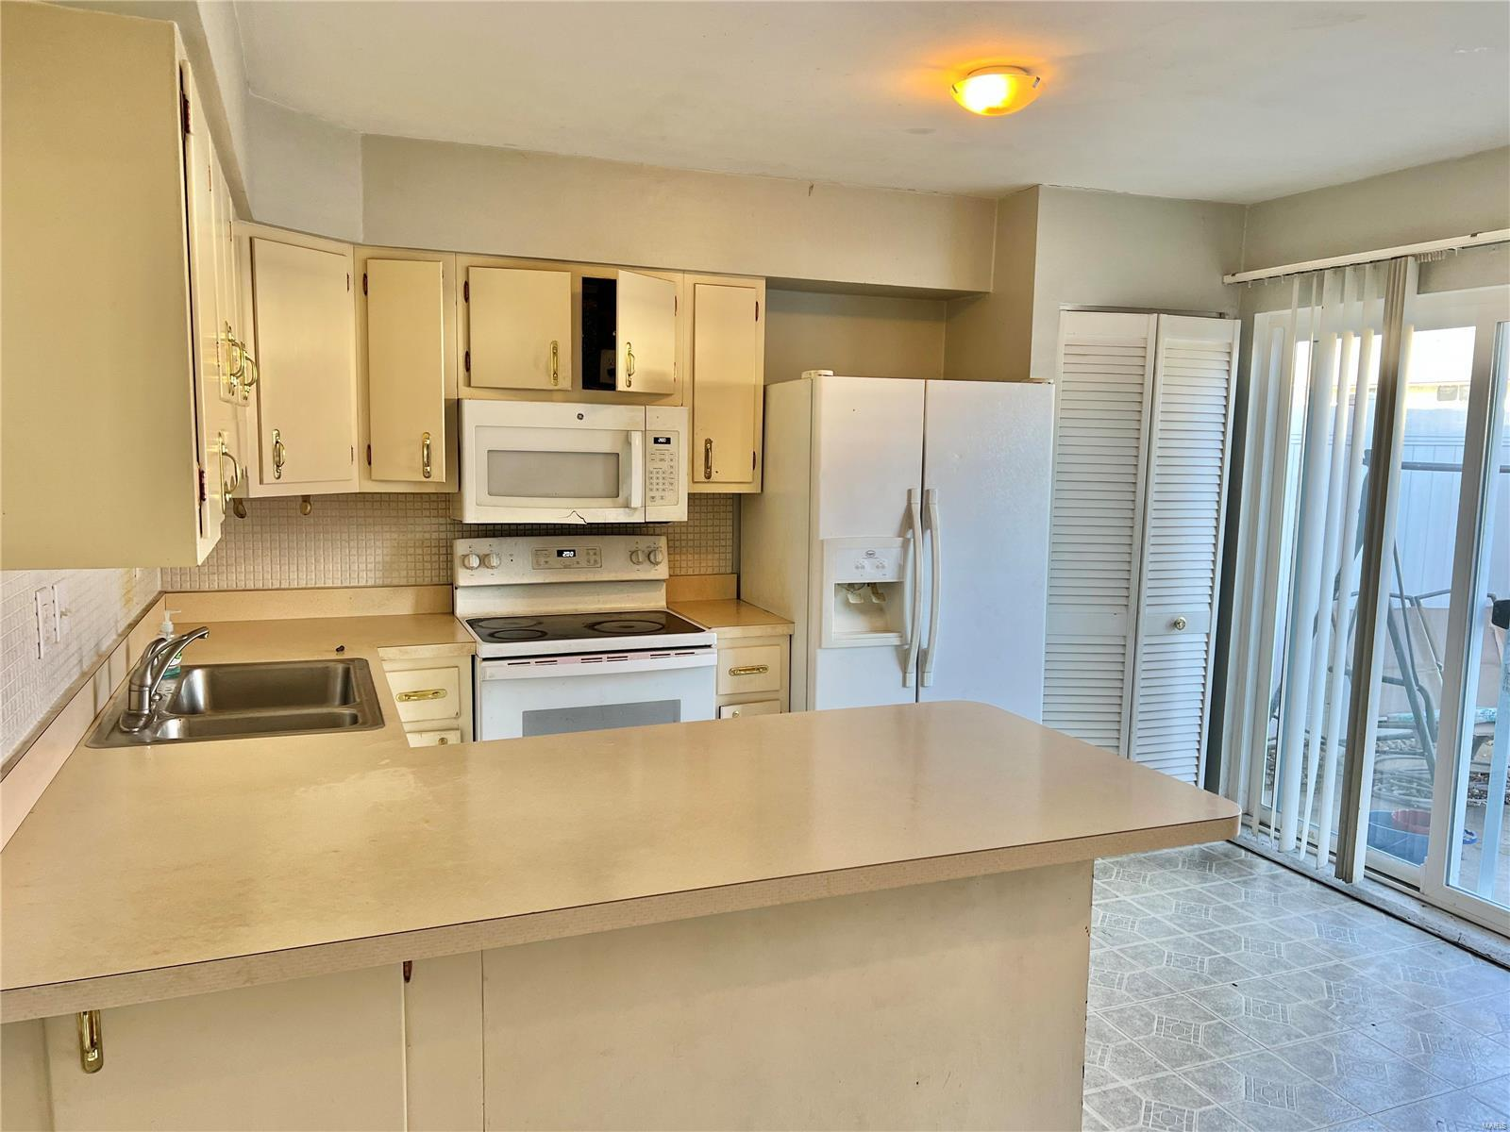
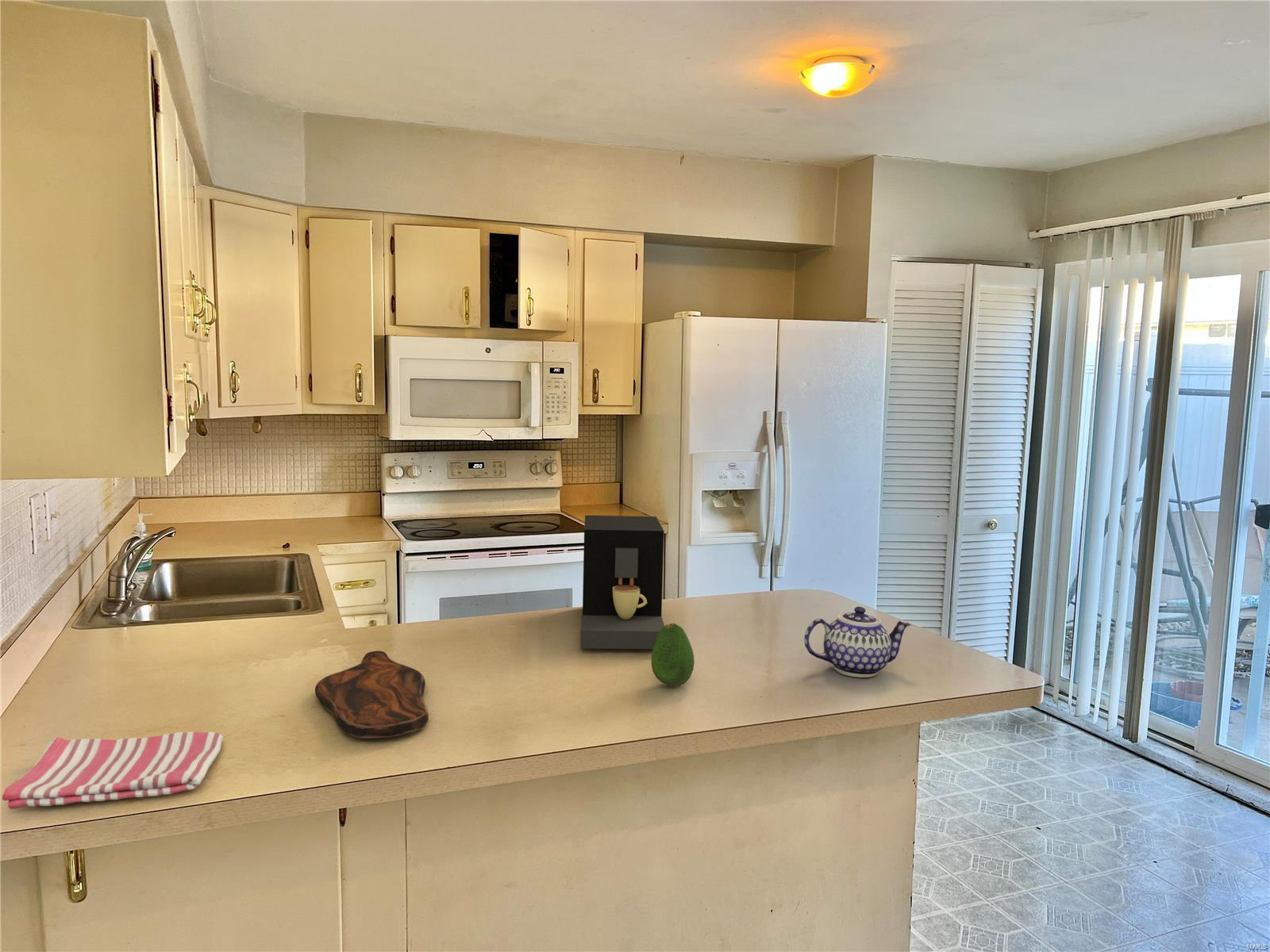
+ teapot [803,606,912,678]
+ dish towel [1,731,224,810]
+ coffee maker [579,514,665,650]
+ fruit [650,623,695,687]
+ cutting board [314,650,429,739]
